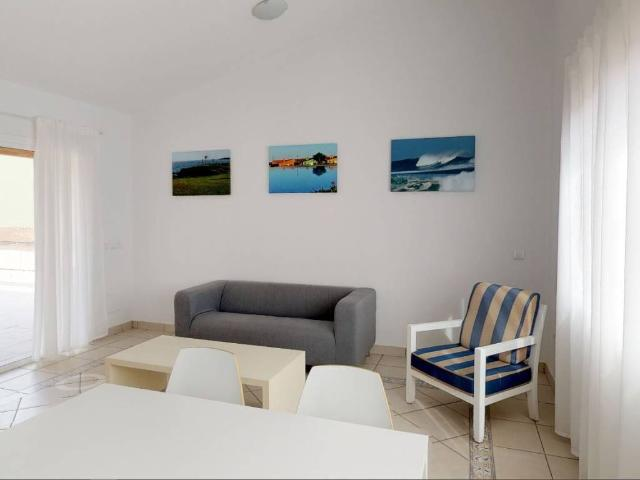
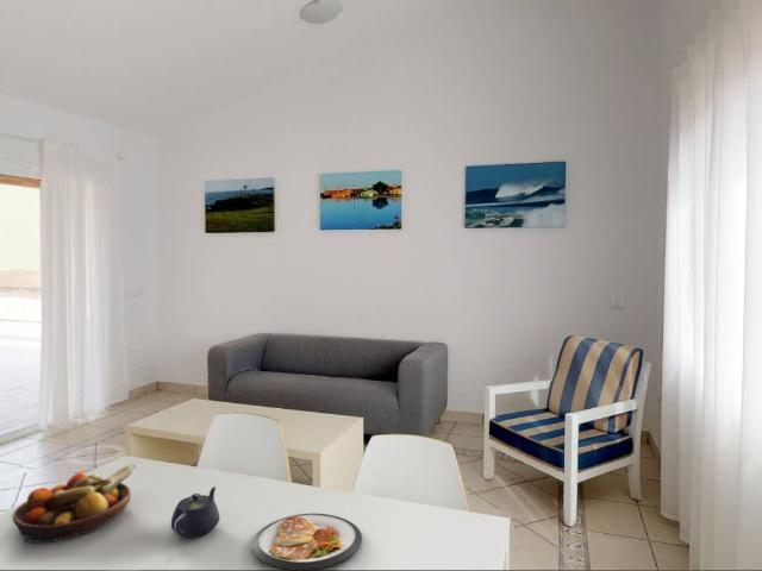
+ dish [251,513,363,571]
+ fruit bowl [11,463,137,544]
+ teapot [170,485,221,539]
